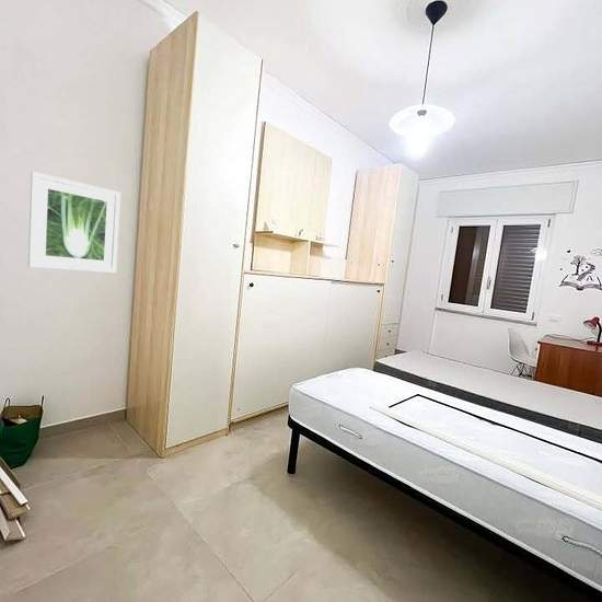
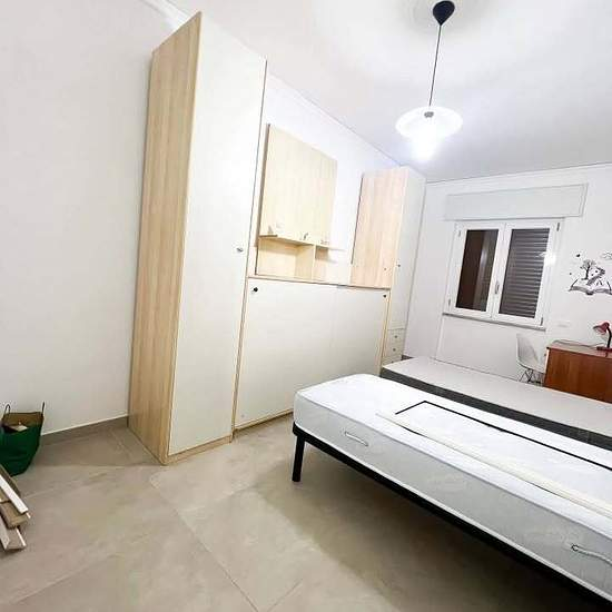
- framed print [27,171,121,274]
